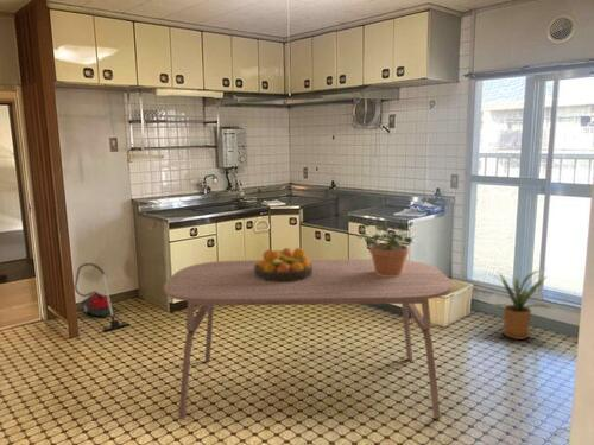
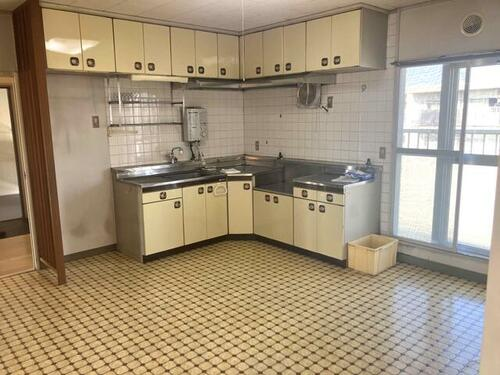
- potted plant [354,217,417,276]
- house plant [485,268,554,341]
- vacuum cleaner [74,262,131,333]
- fruit bowl [254,247,312,281]
- dining table [163,258,453,420]
